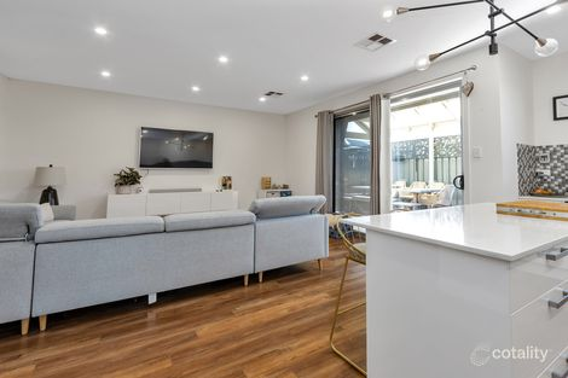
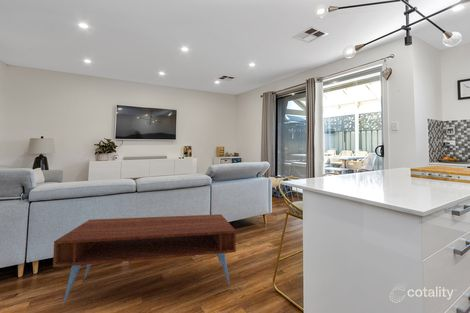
+ coffee table [52,213,237,307]
